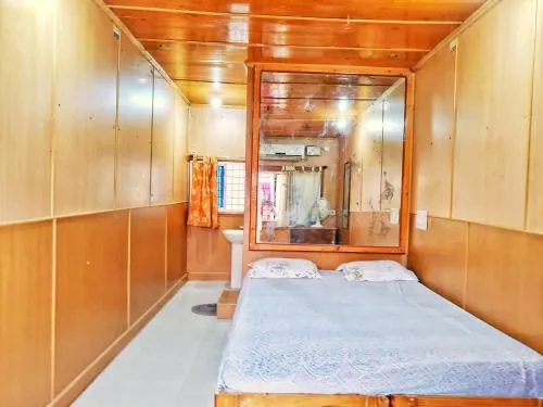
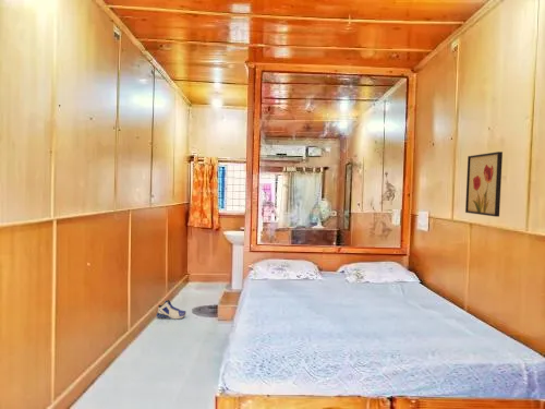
+ wall art [464,151,504,218]
+ sneaker [155,299,187,321]
